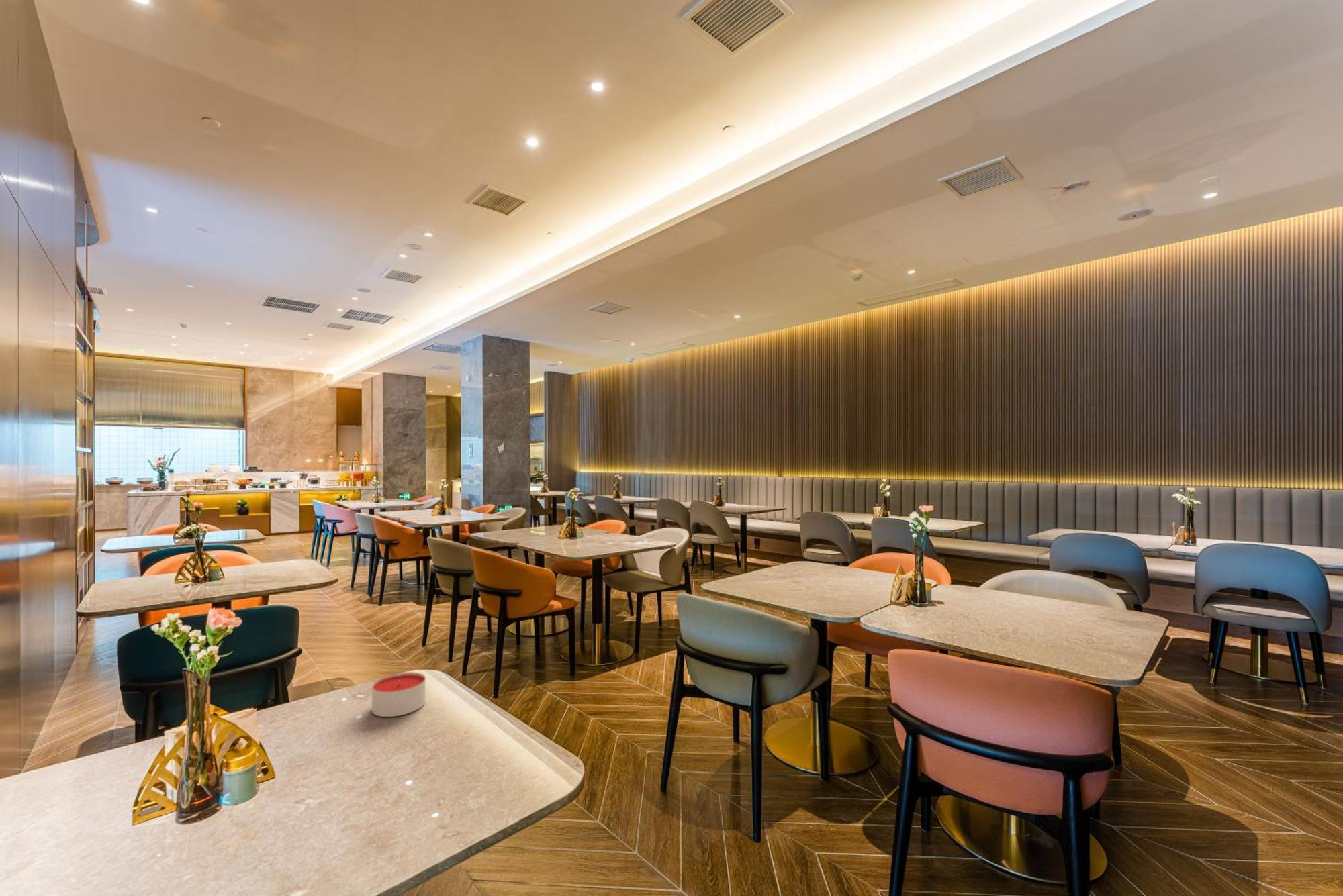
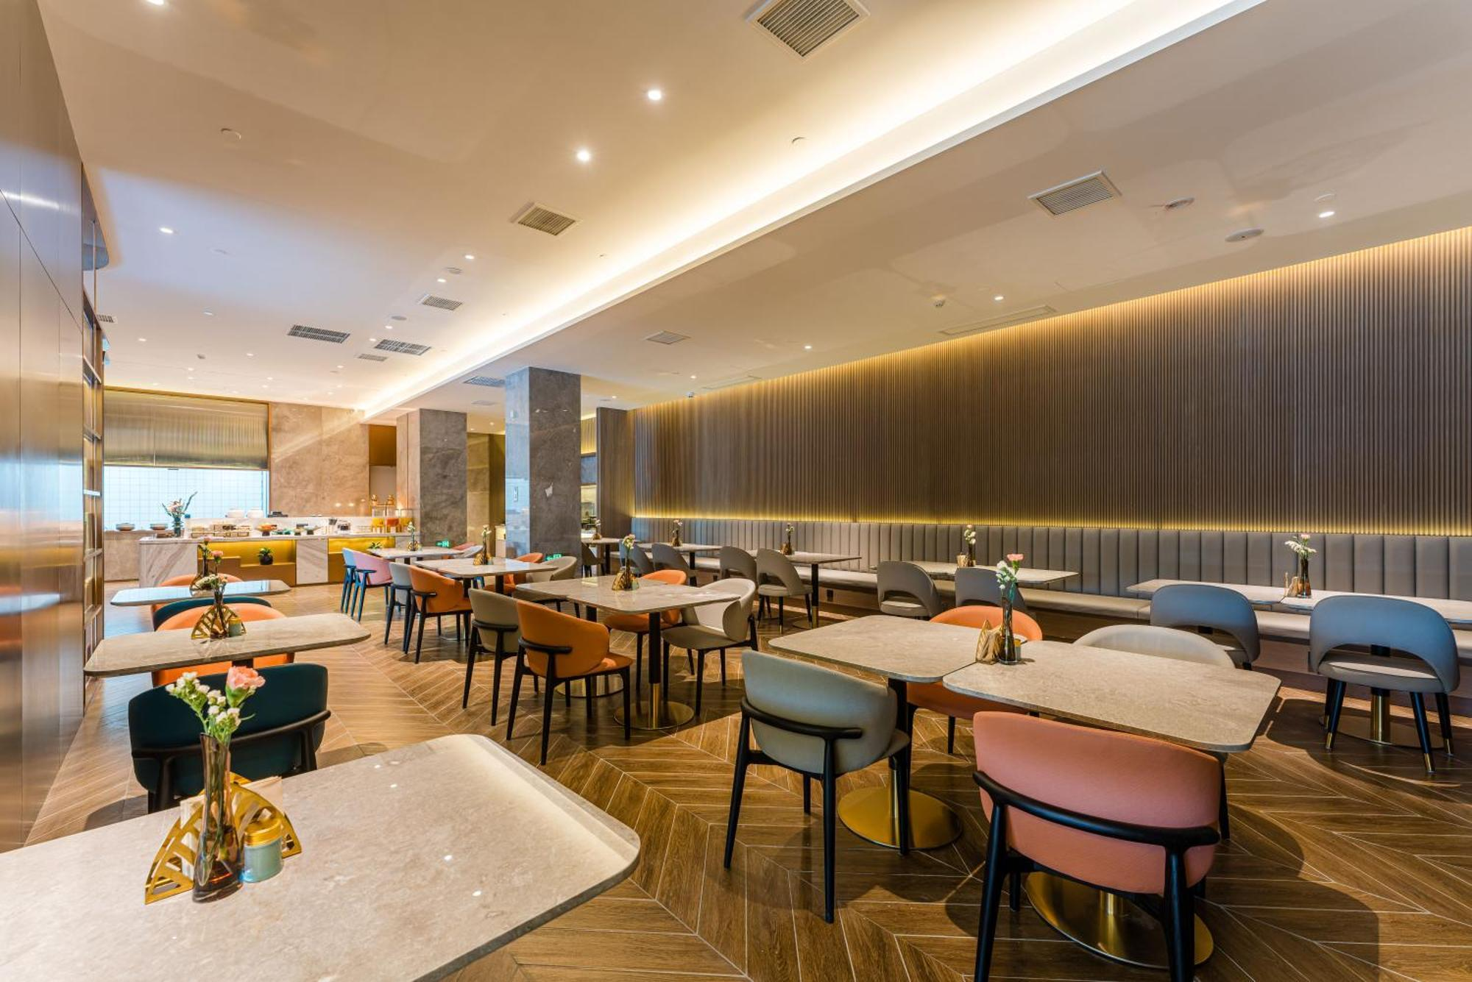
- candle [371,671,426,717]
